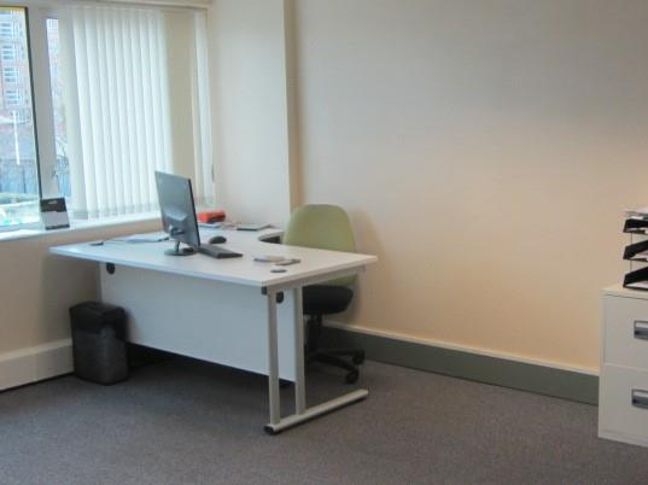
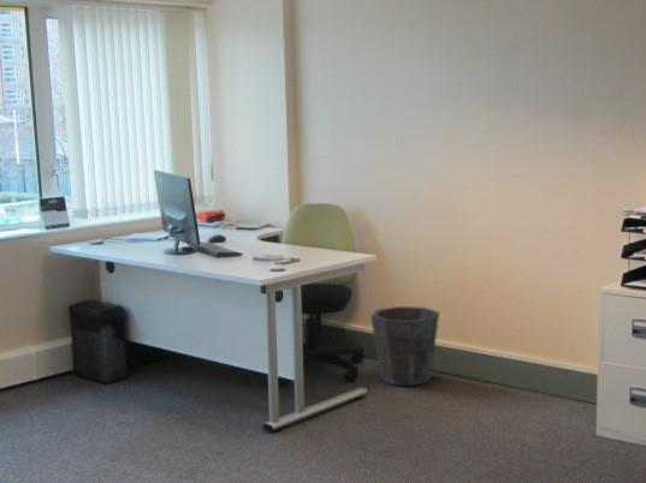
+ waste bin [369,305,440,387]
